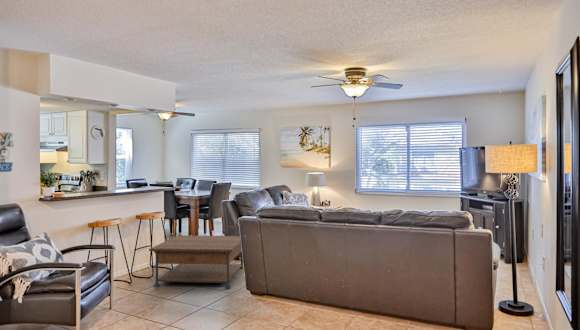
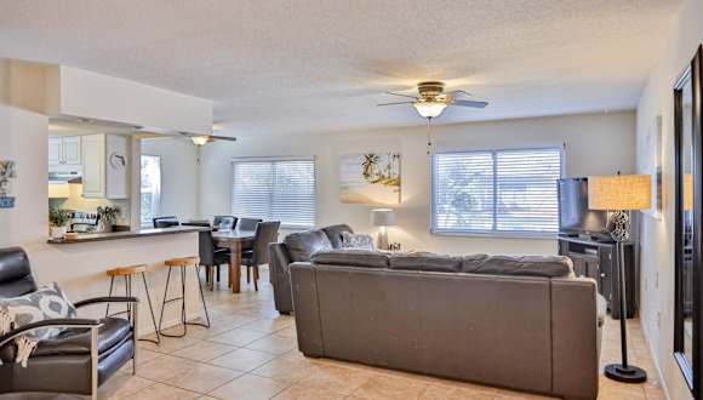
- coffee table [148,234,244,289]
